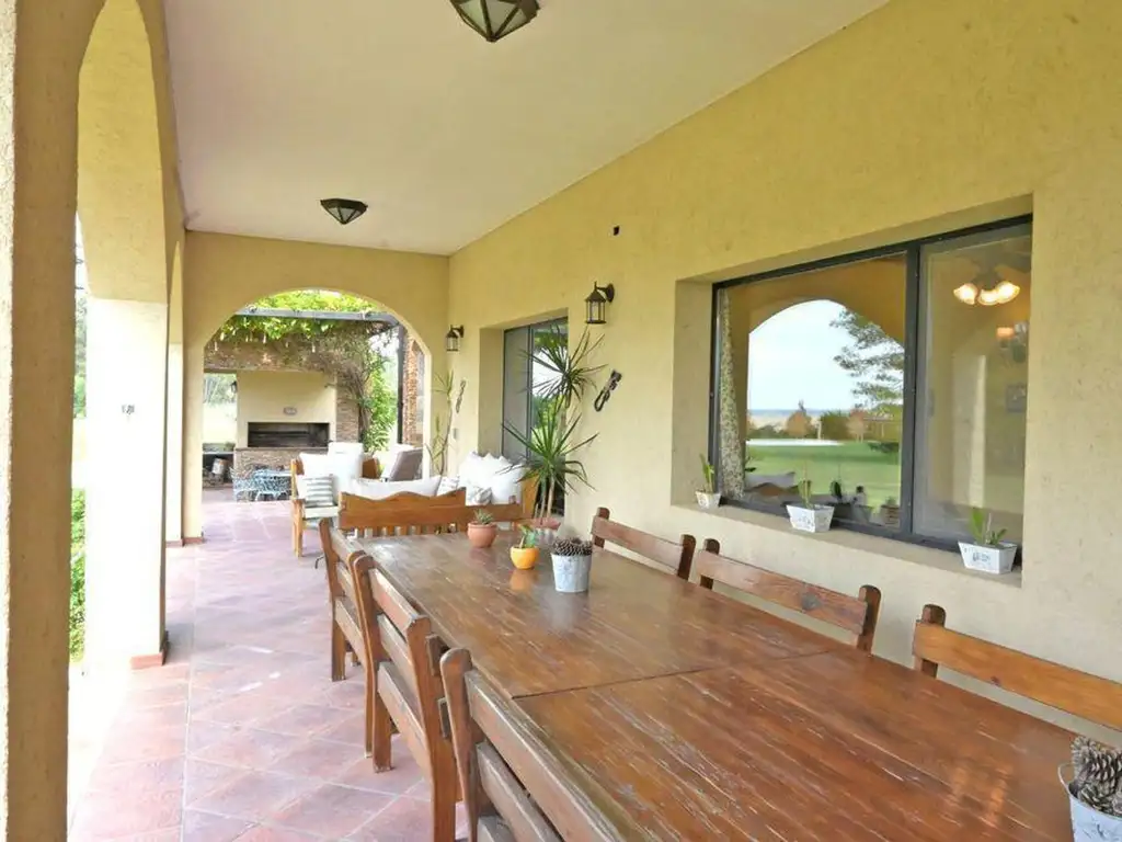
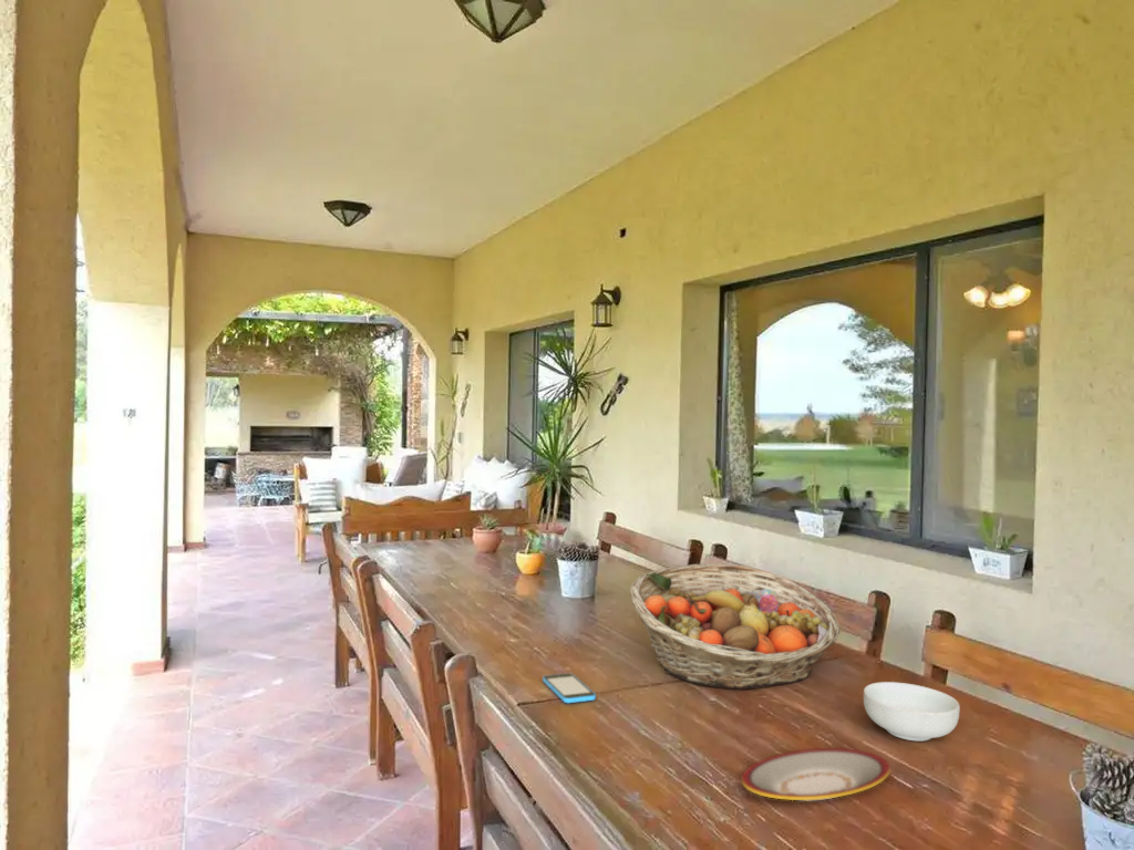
+ fruit basket [629,562,842,691]
+ cereal bowl [863,681,960,742]
+ smartphone [542,672,597,704]
+ plate [741,747,890,802]
